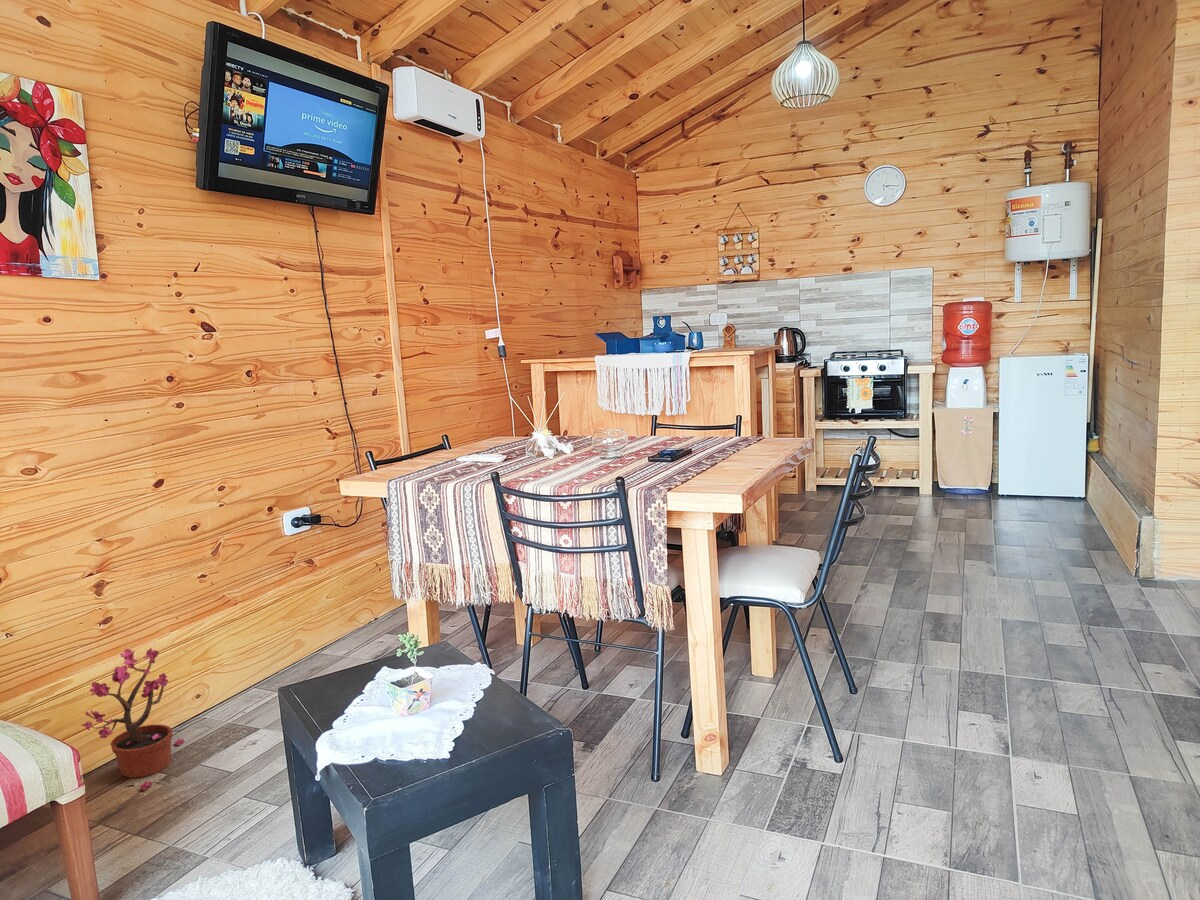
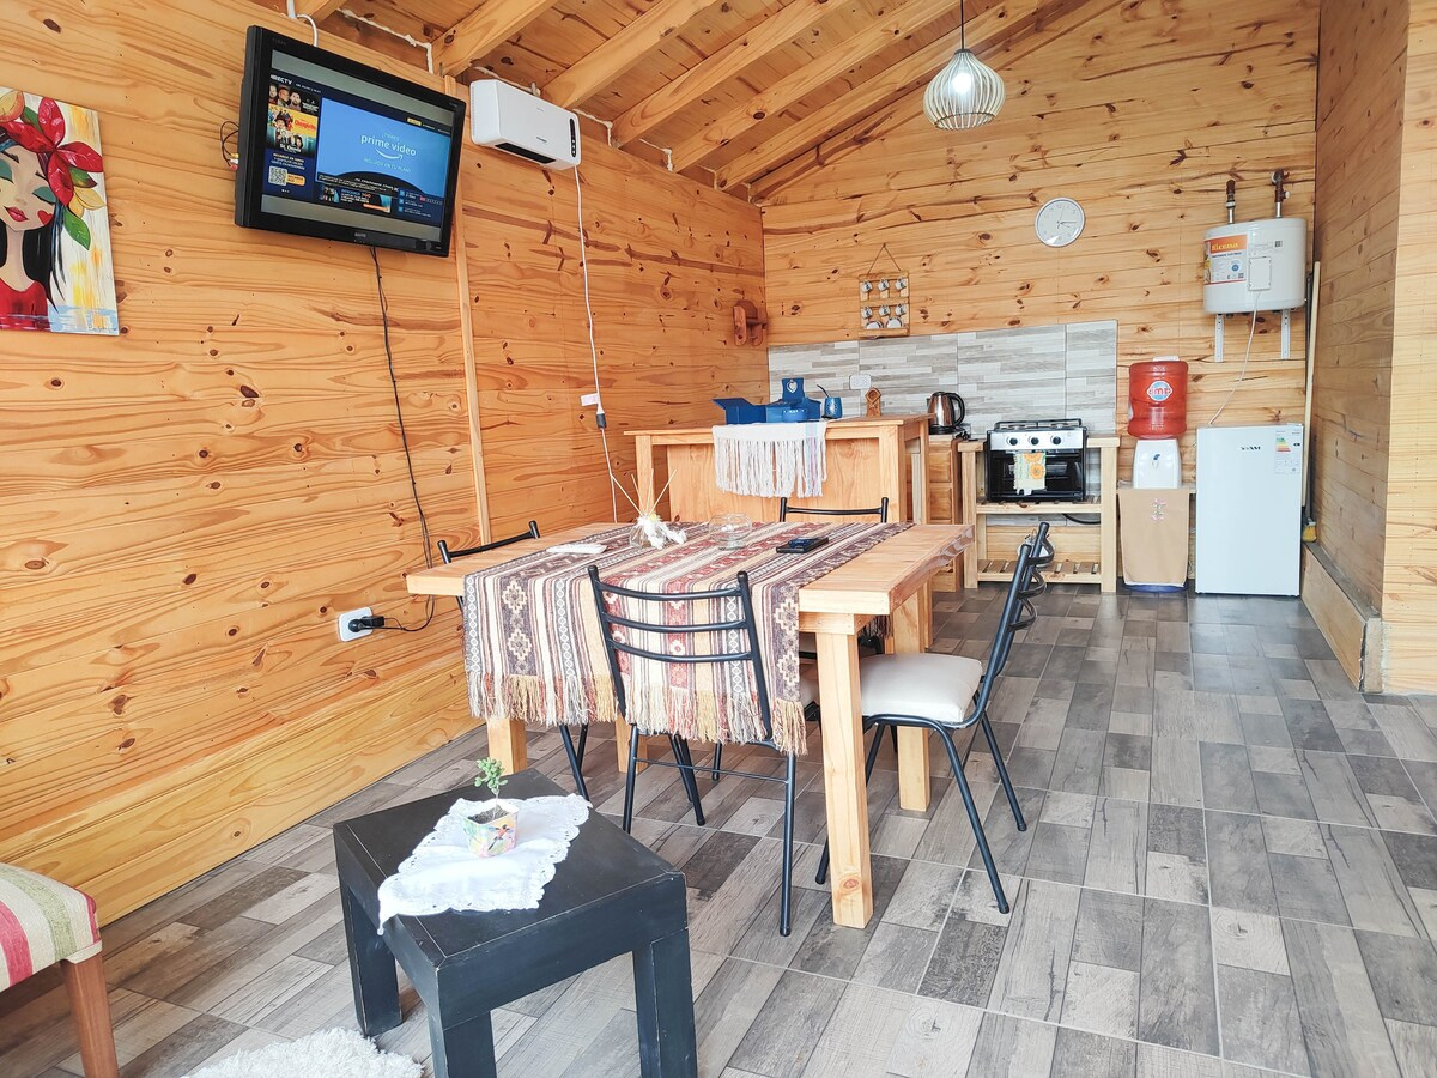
- potted plant [79,647,185,791]
